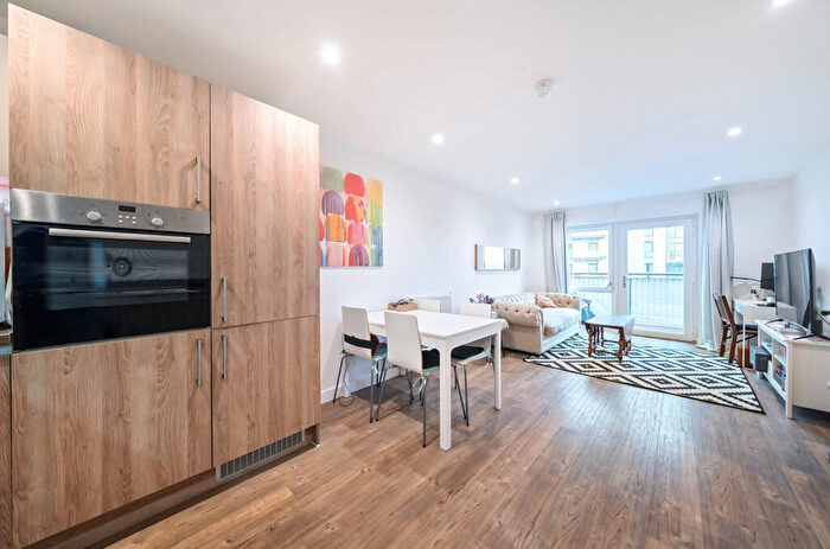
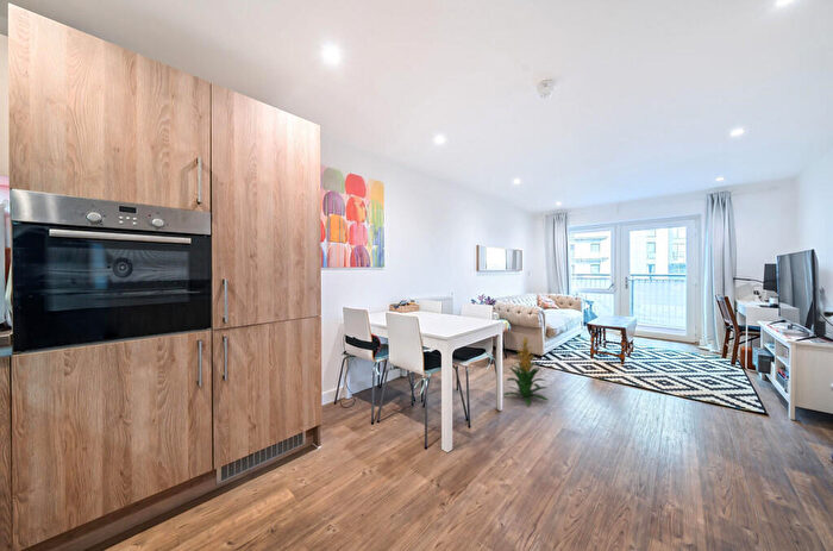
+ indoor plant [502,334,550,407]
